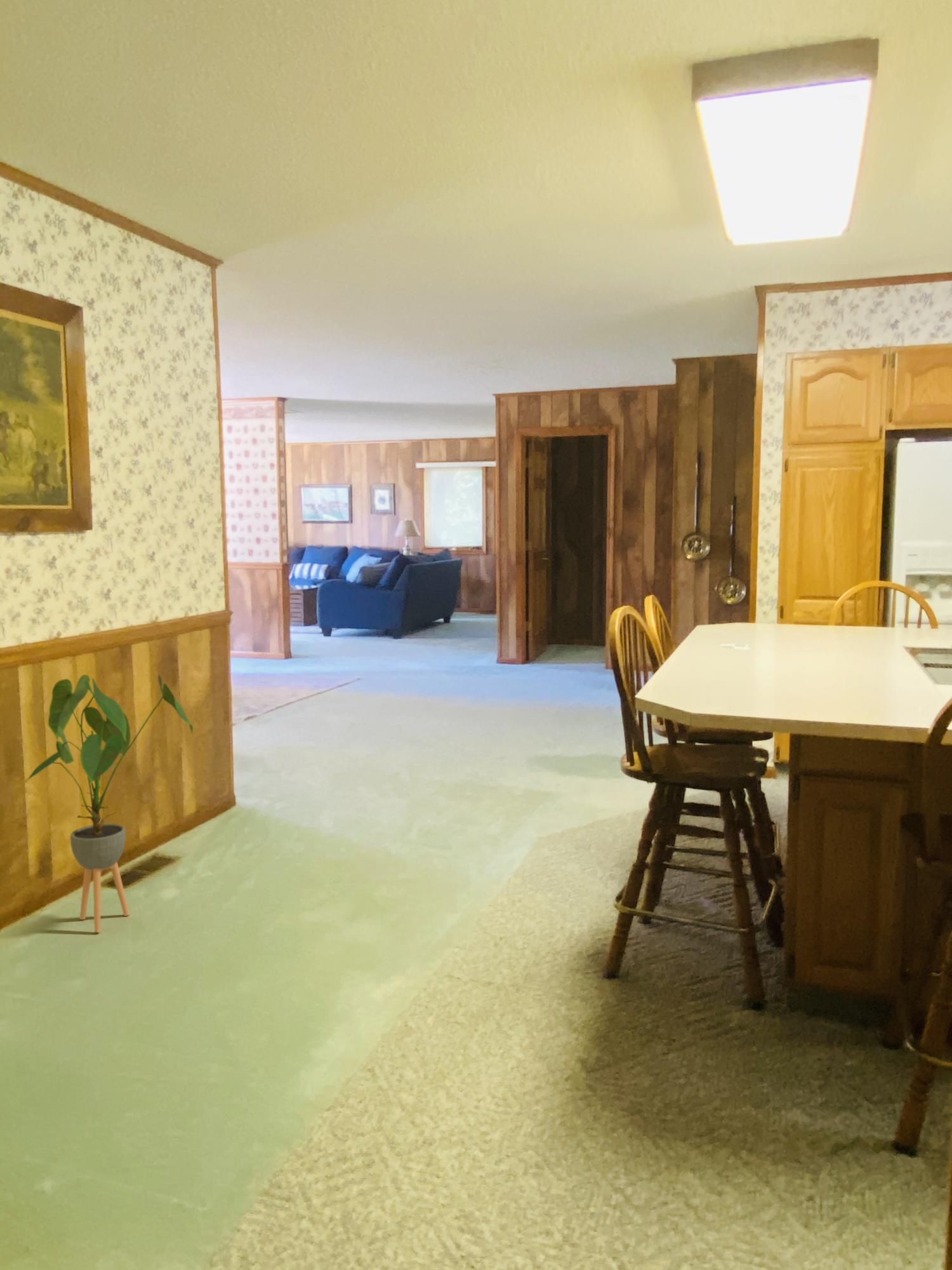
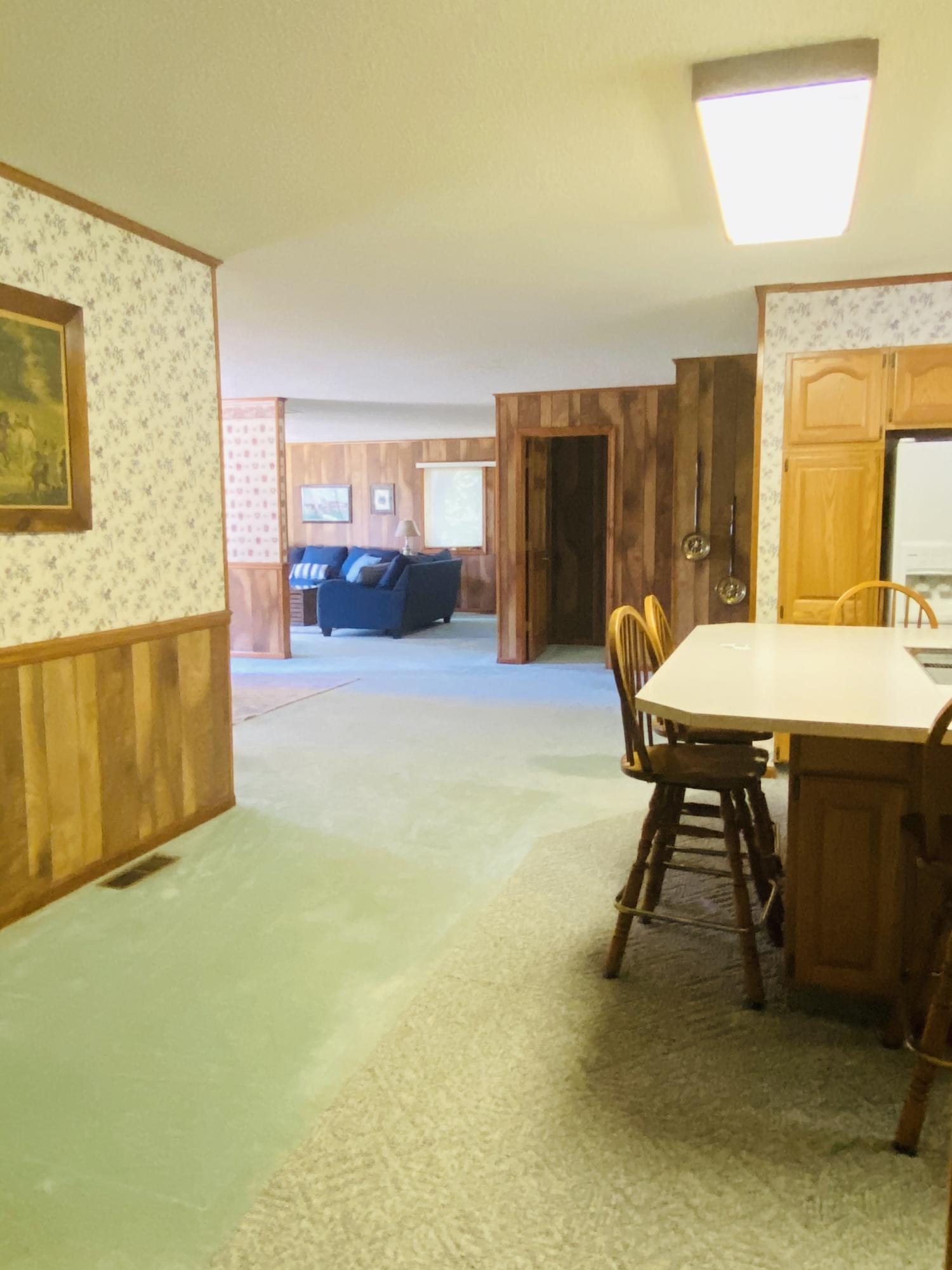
- house plant [23,674,194,933]
